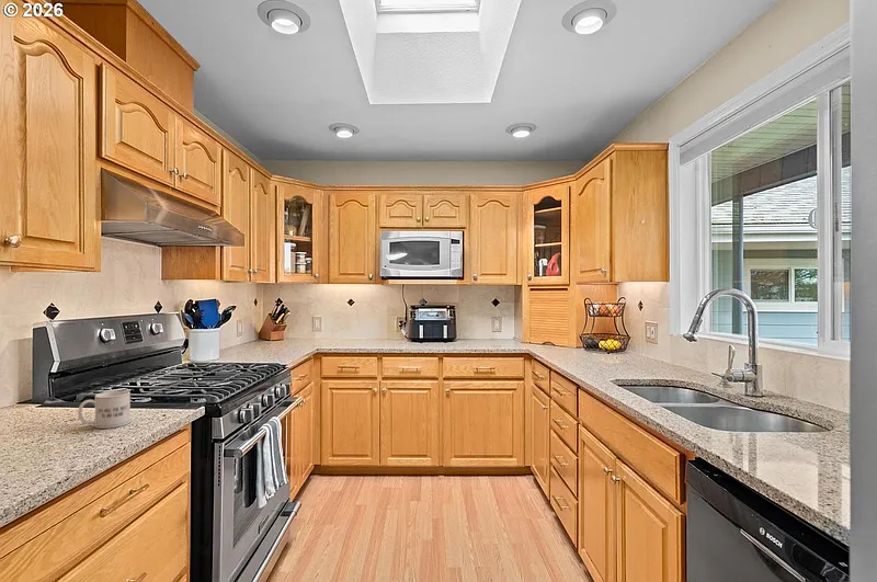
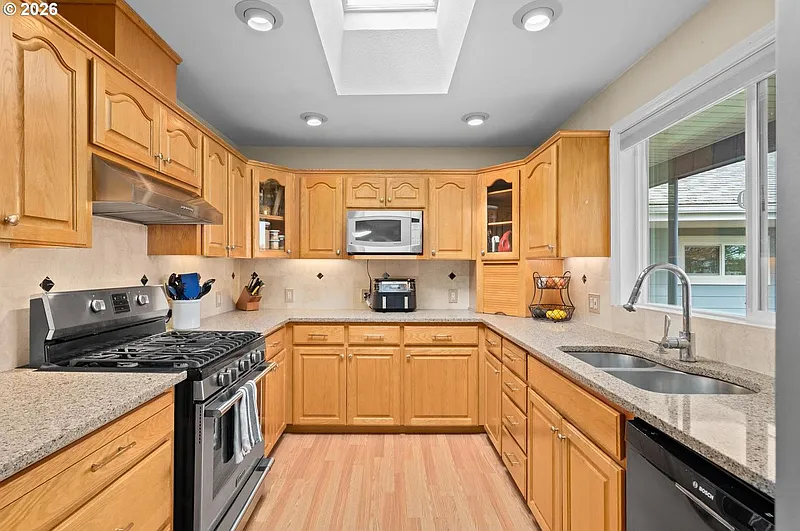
- mug [77,390,132,430]
